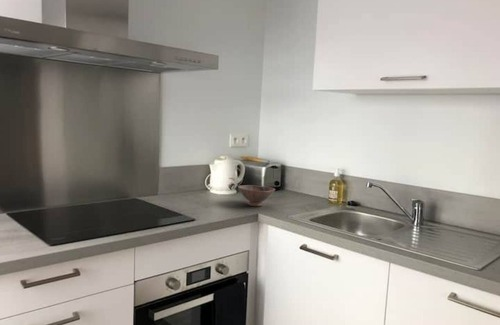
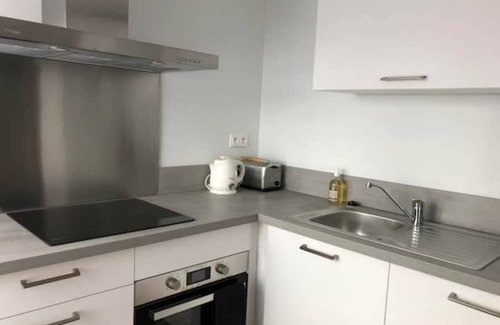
- bowl [237,184,276,207]
